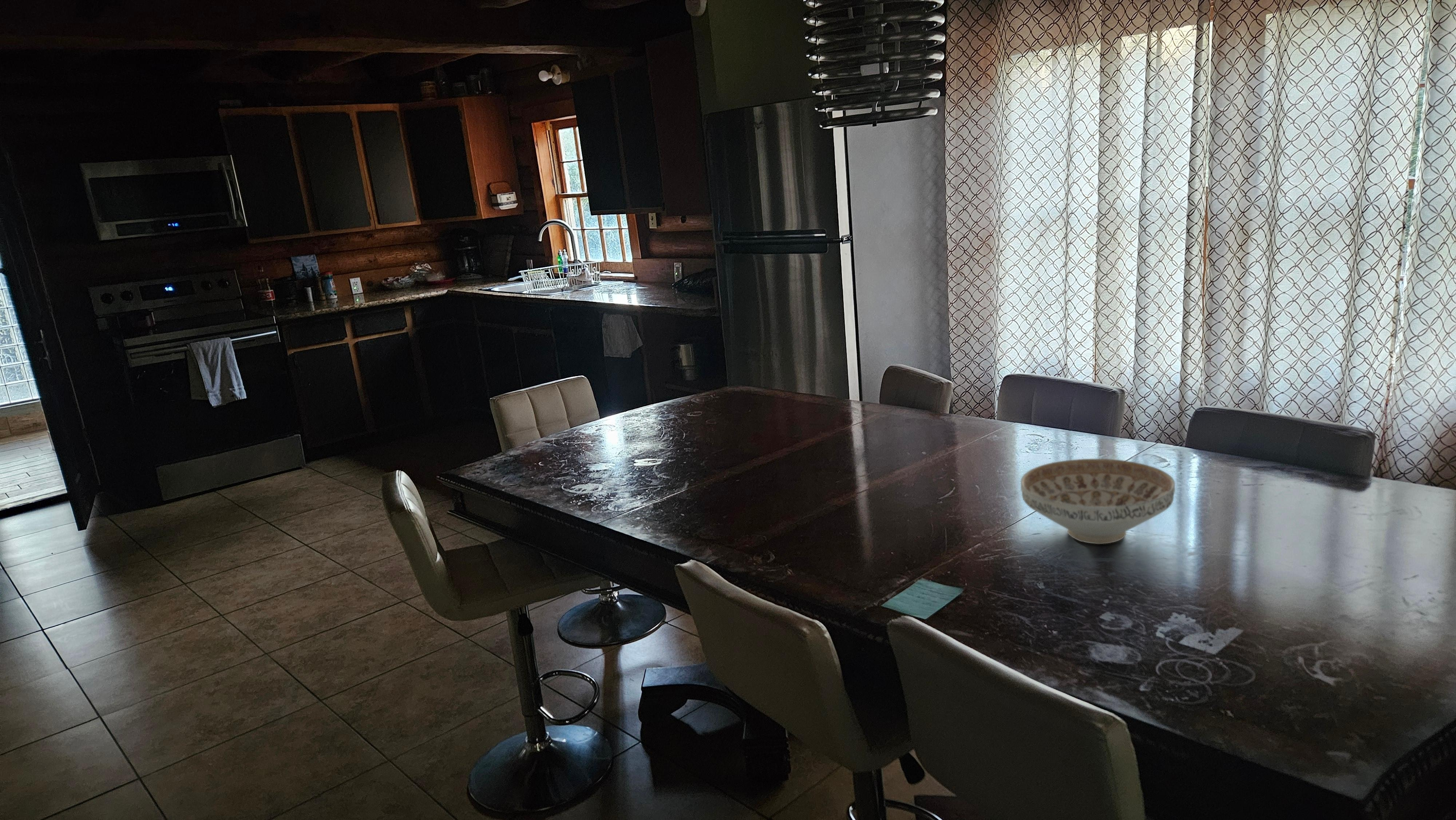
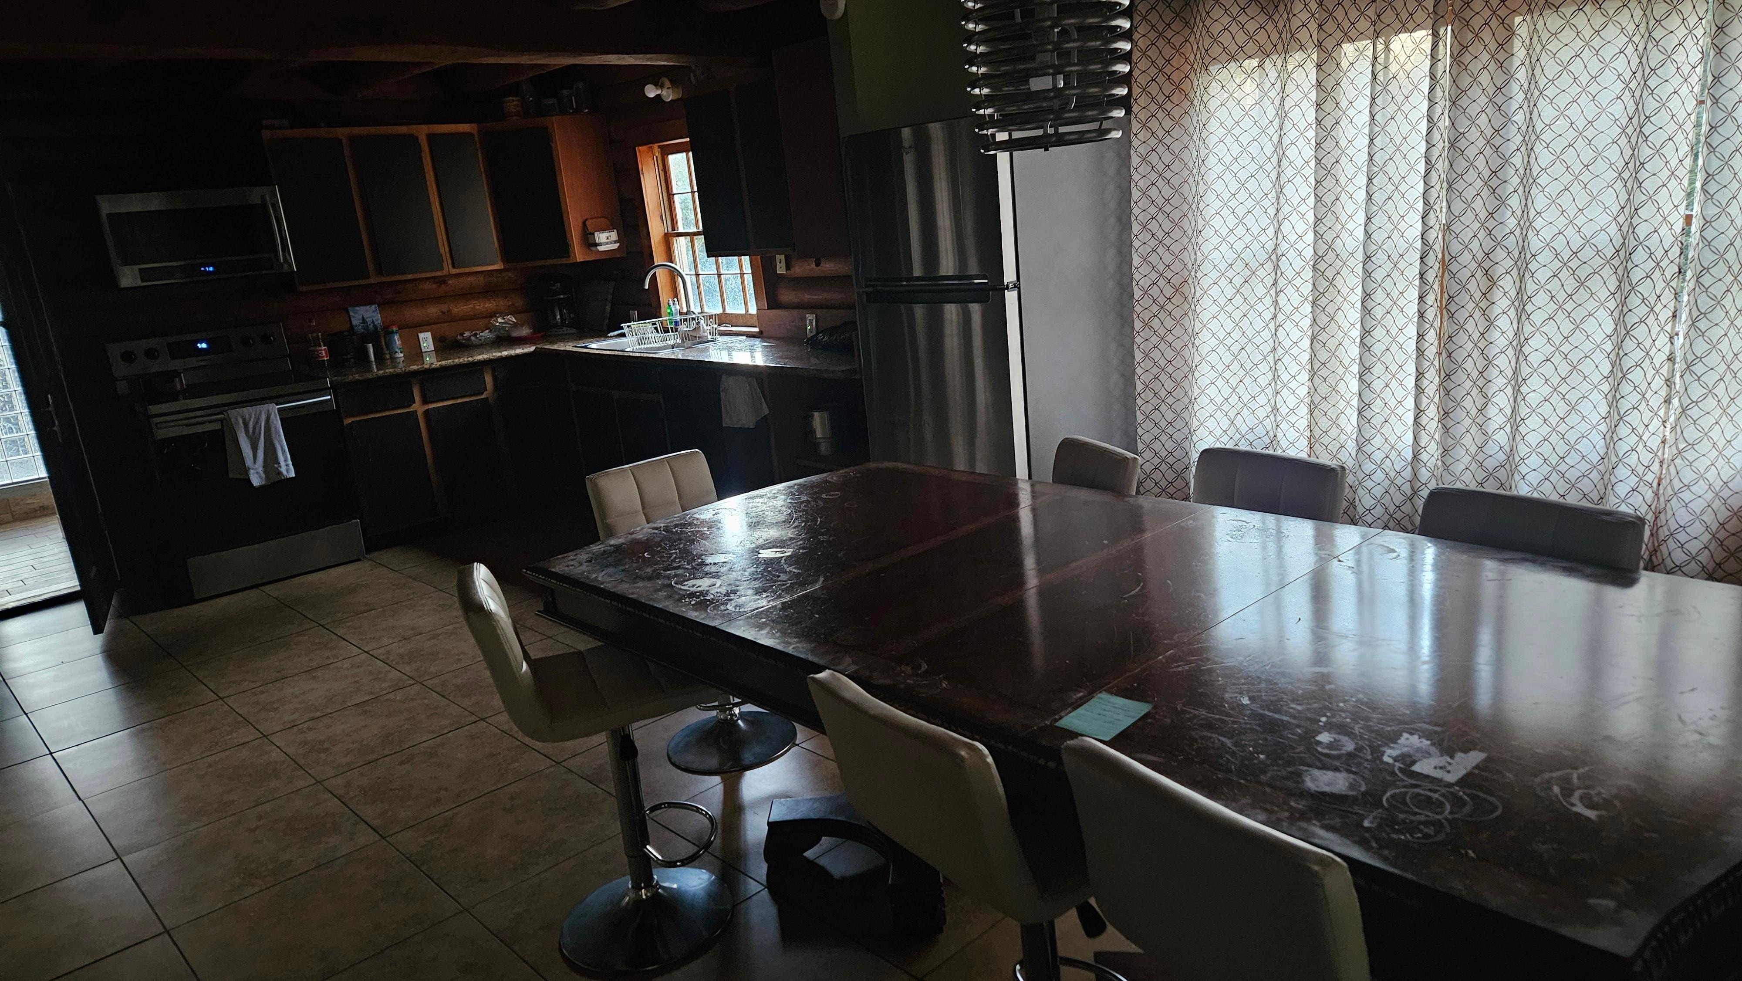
- decorative bowl [1020,458,1176,544]
